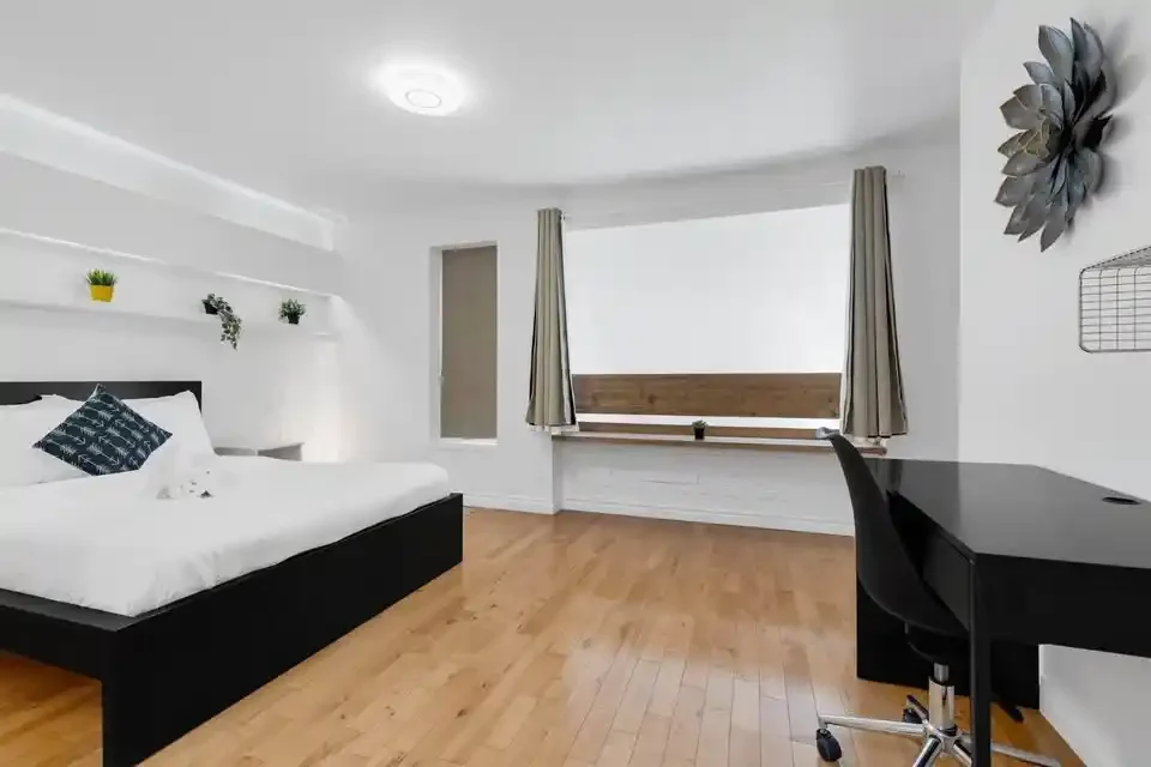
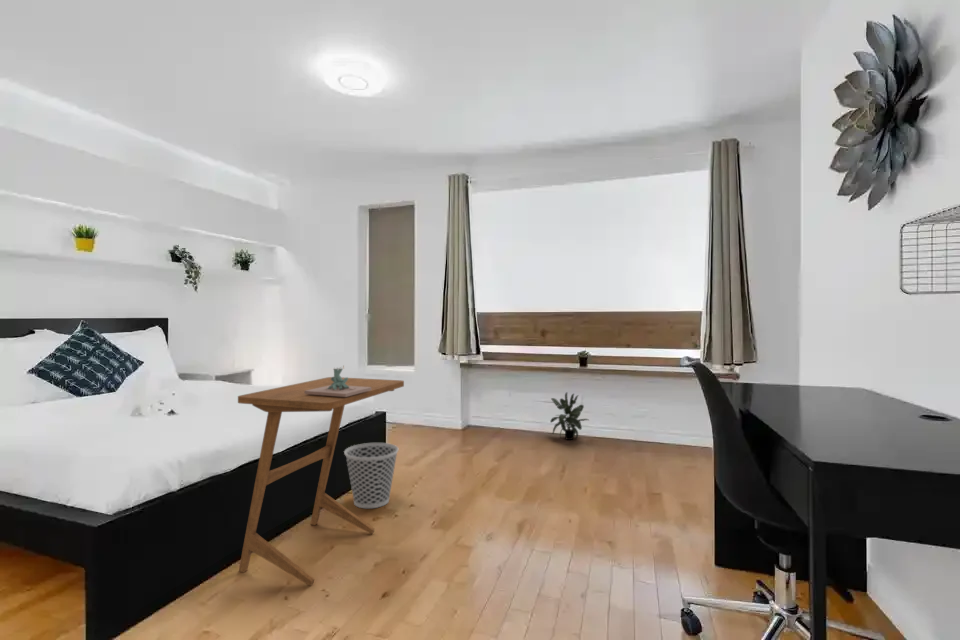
+ side table [237,376,405,587]
+ architectural model [305,364,371,397]
+ wastebasket [343,442,399,509]
+ potted plant [549,391,589,441]
